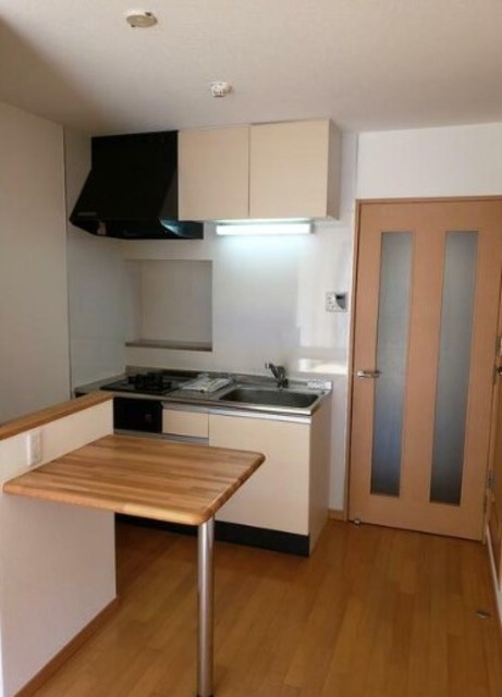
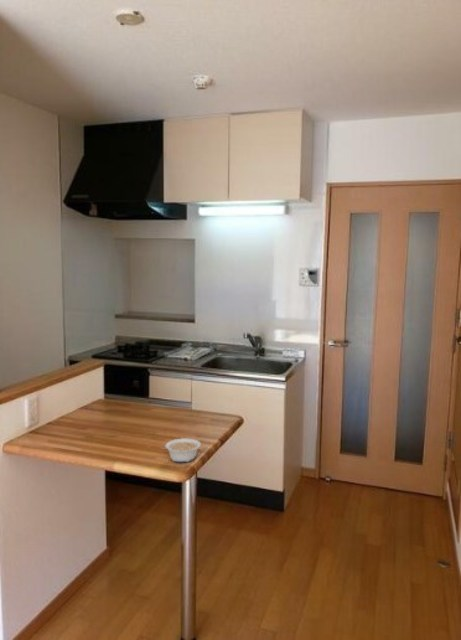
+ legume [160,437,202,463]
